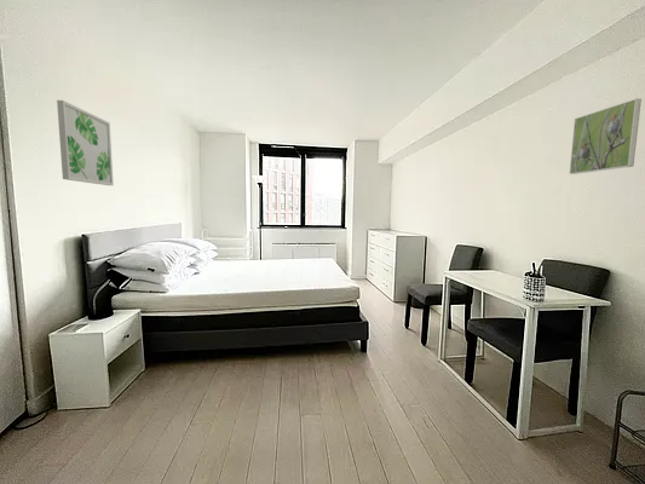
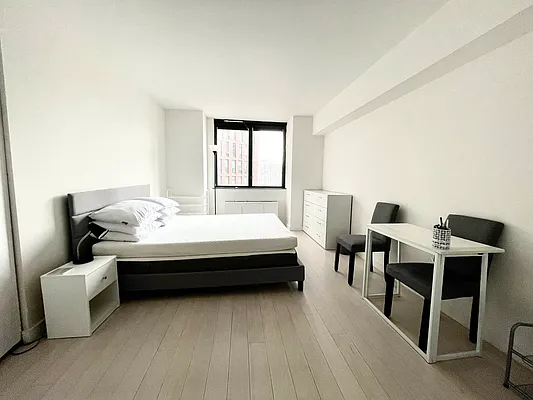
- wall art [56,99,115,186]
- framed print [569,98,643,175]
